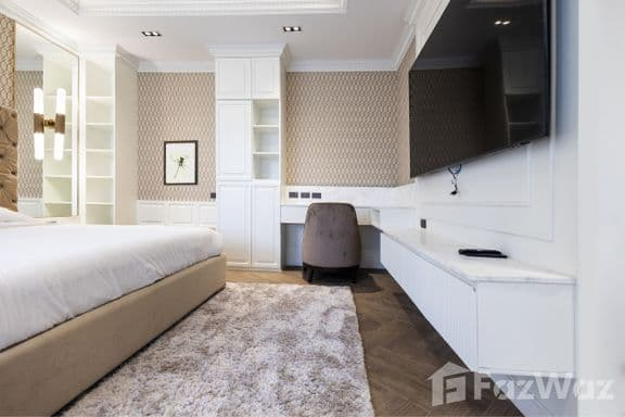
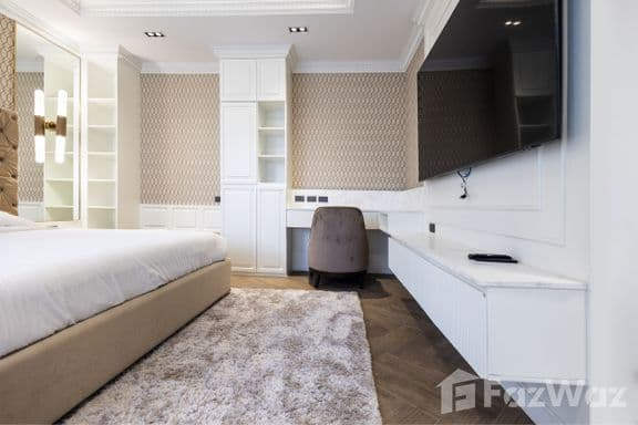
- wall art [163,139,200,187]
